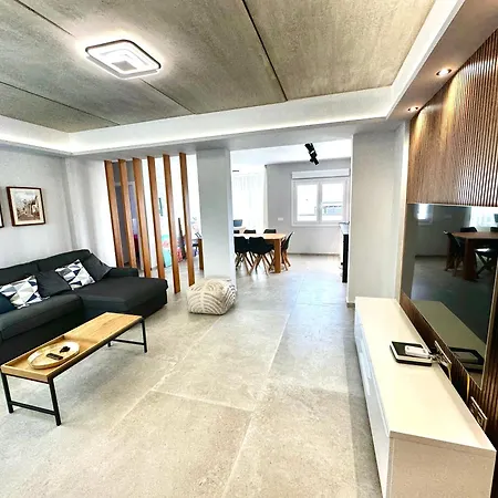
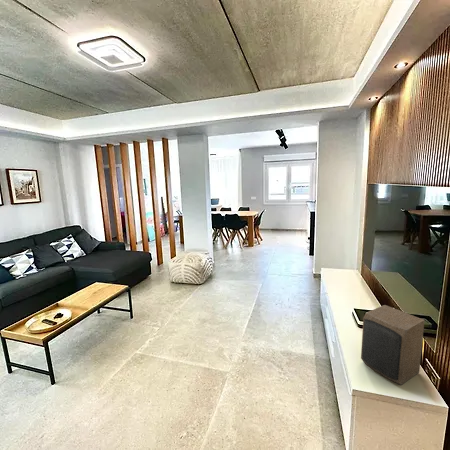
+ speaker [360,304,425,386]
